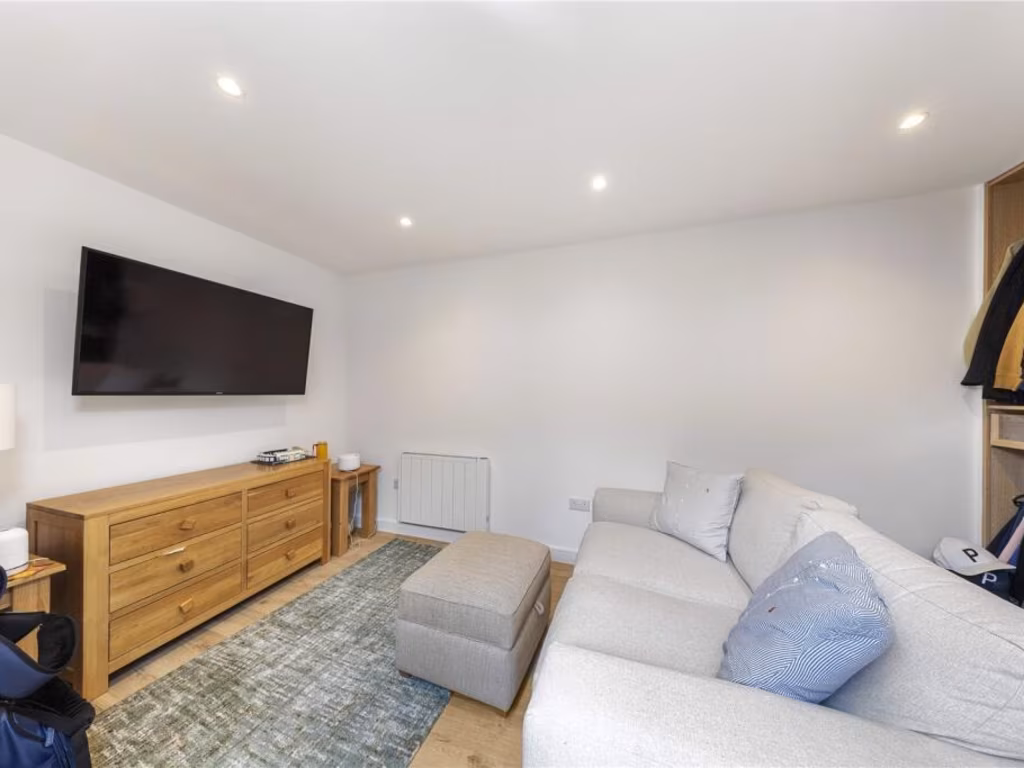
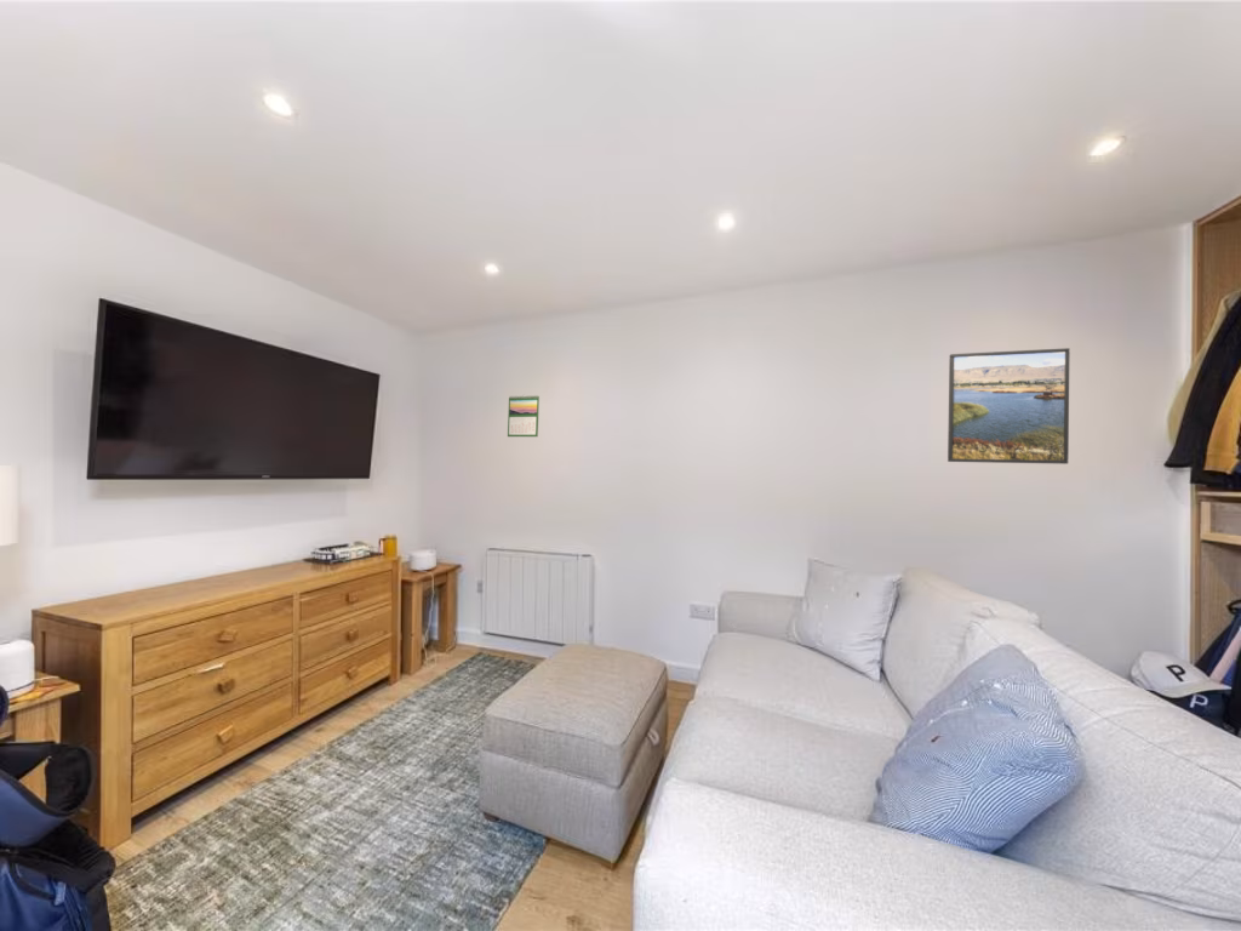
+ calendar [507,394,541,438]
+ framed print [947,347,1071,466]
